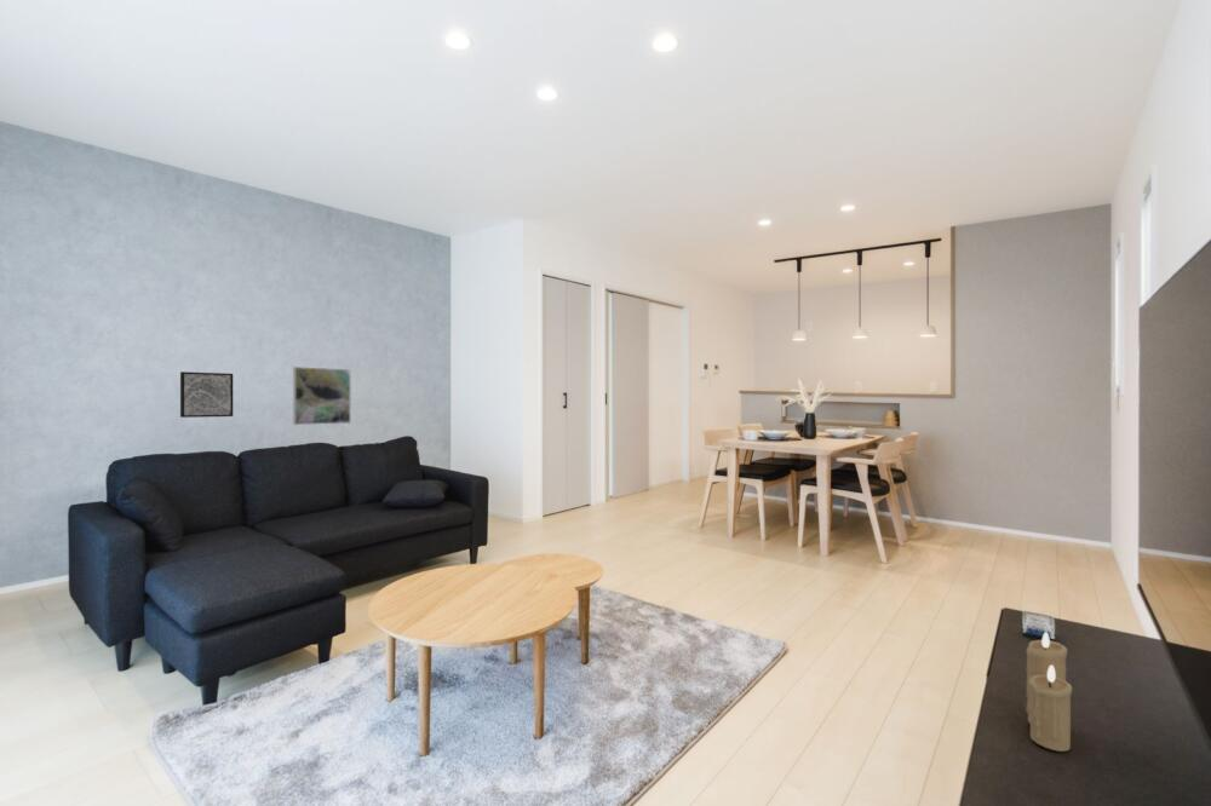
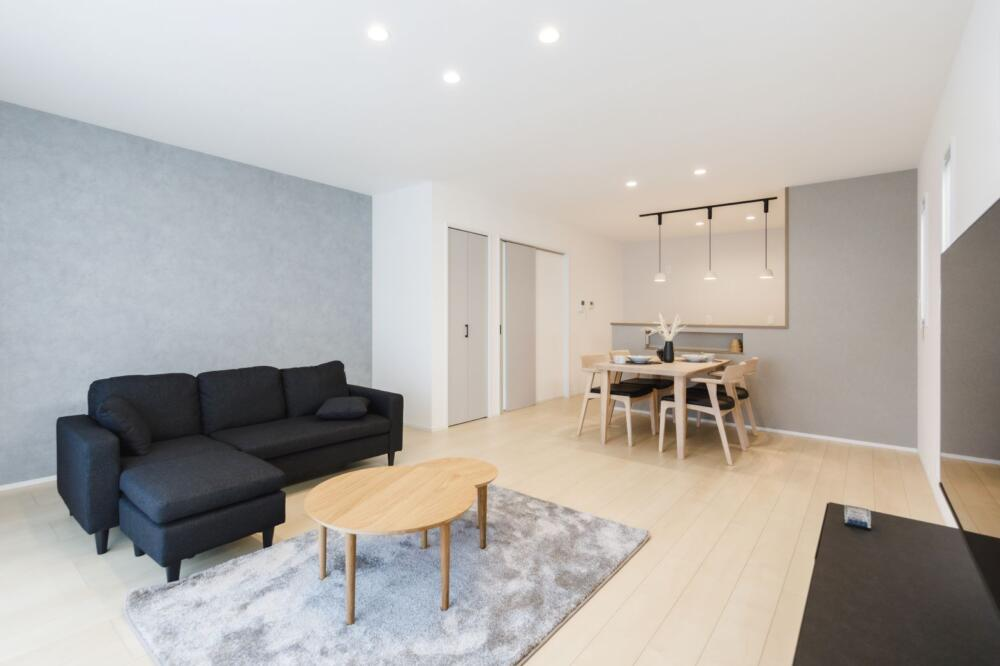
- candle [1025,631,1073,753]
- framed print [292,365,351,426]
- wall art [179,370,234,419]
